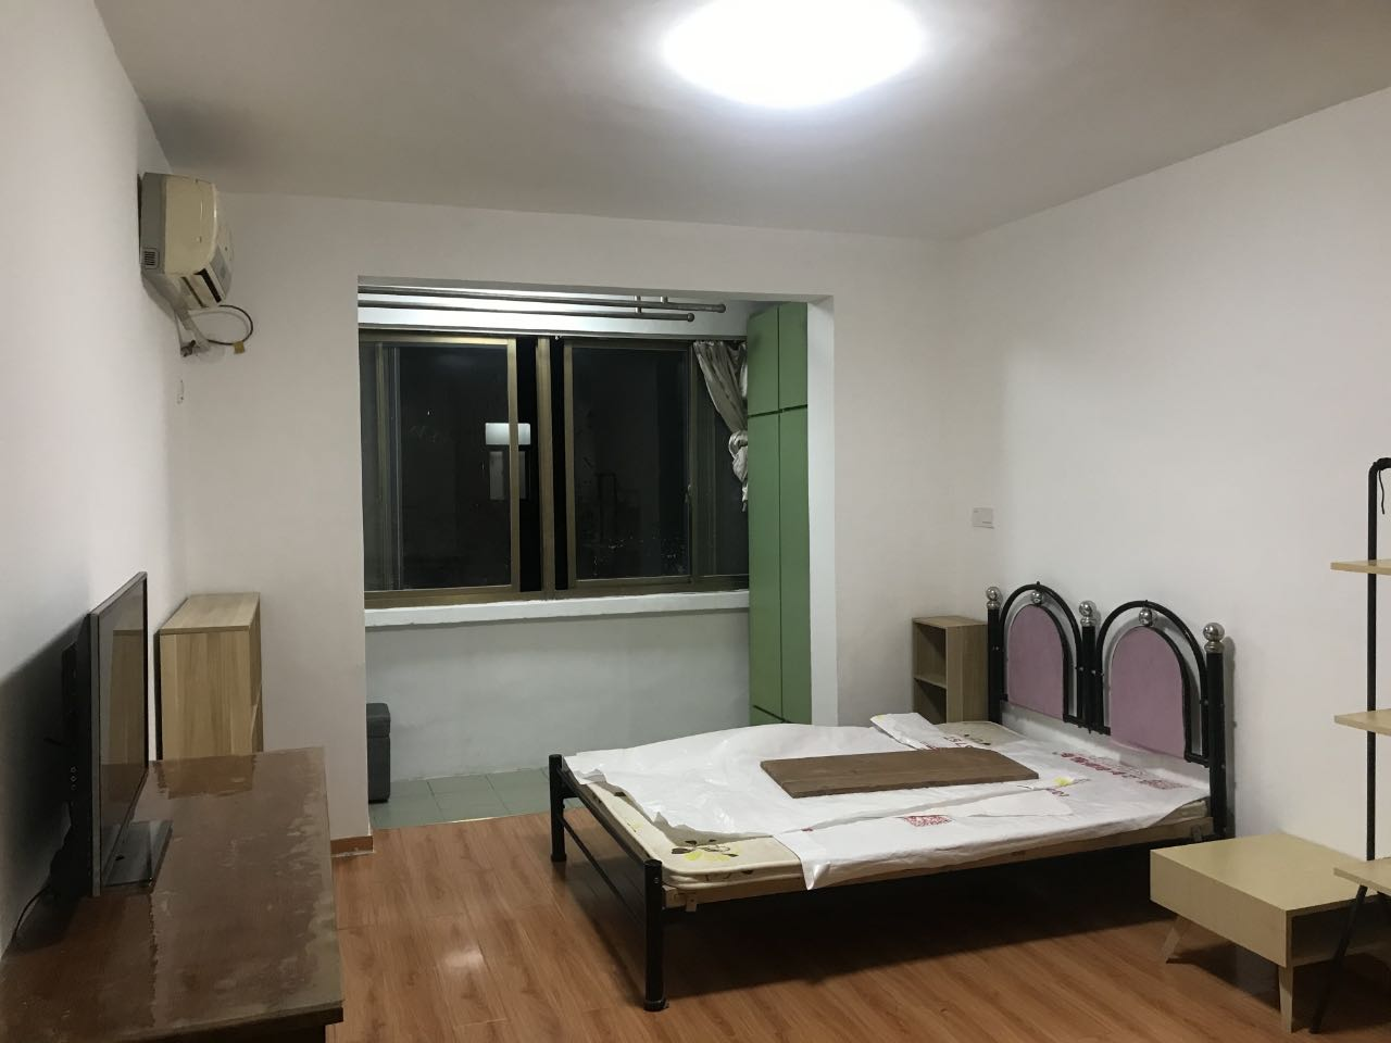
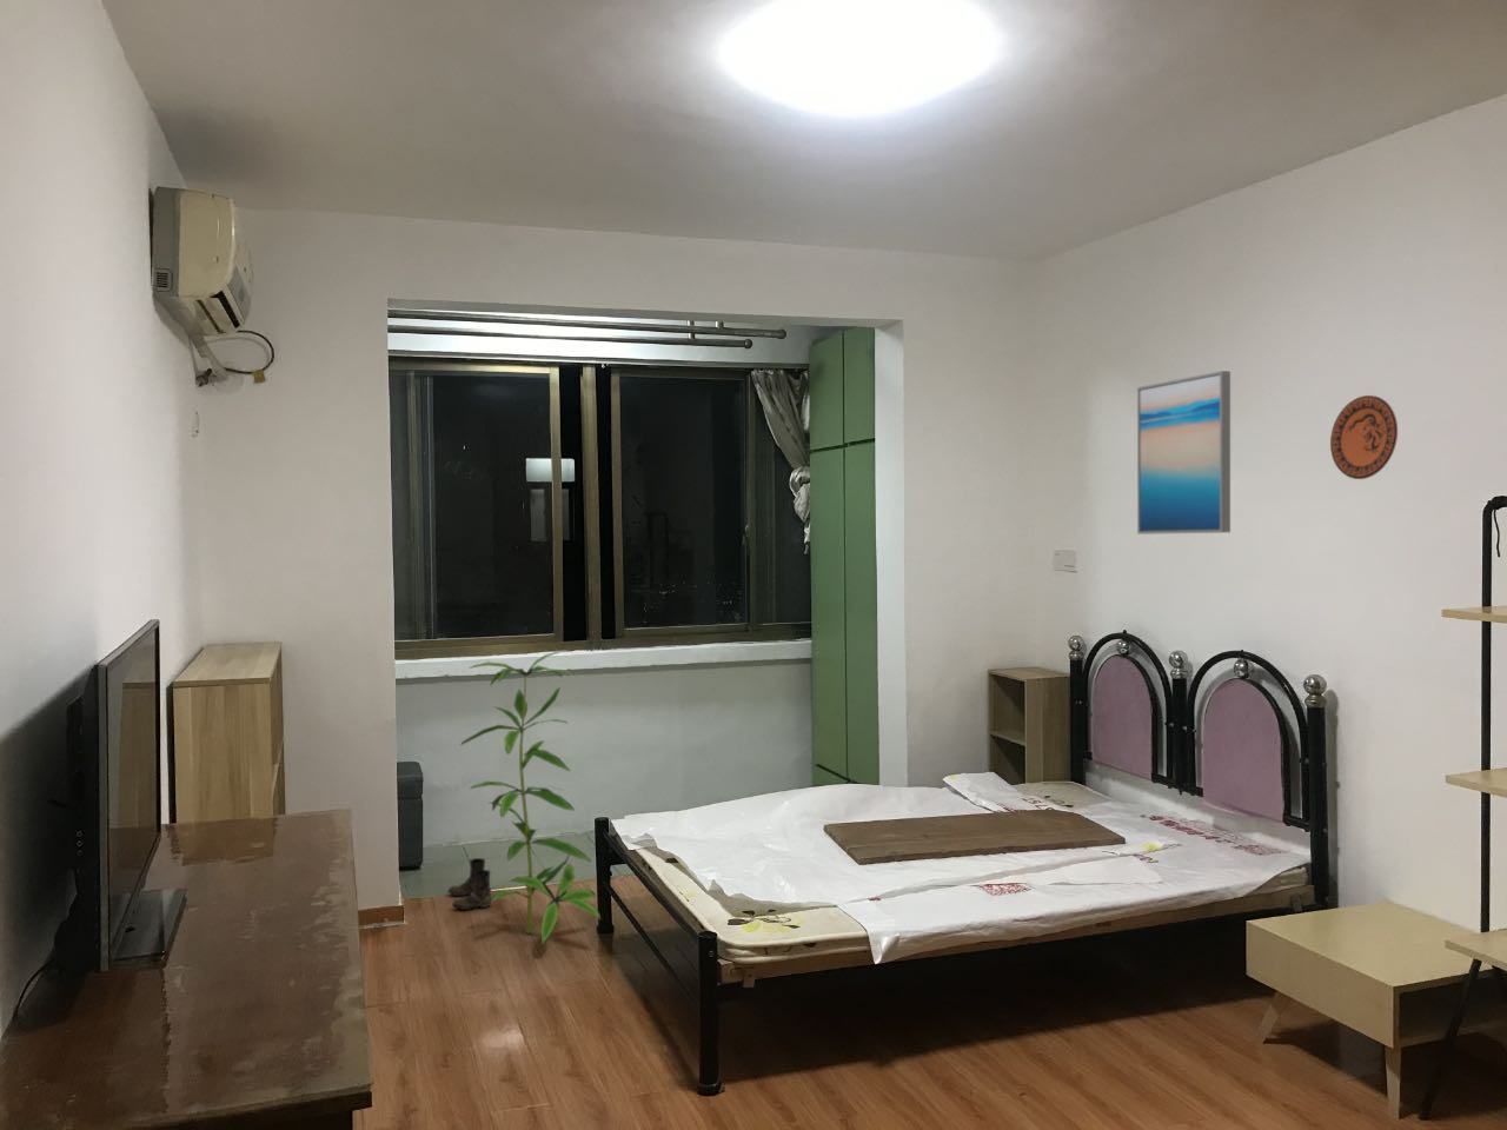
+ decorative plate [1329,394,1399,481]
+ indoor plant [460,650,602,946]
+ wall art [1136,369,1232,535]
+ boots [446,857,492,912]
